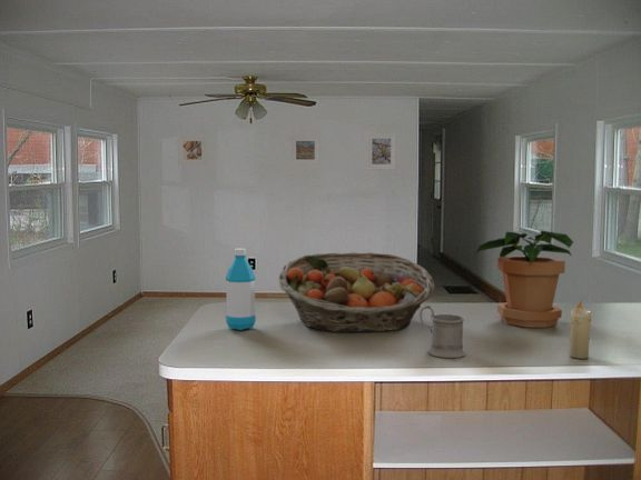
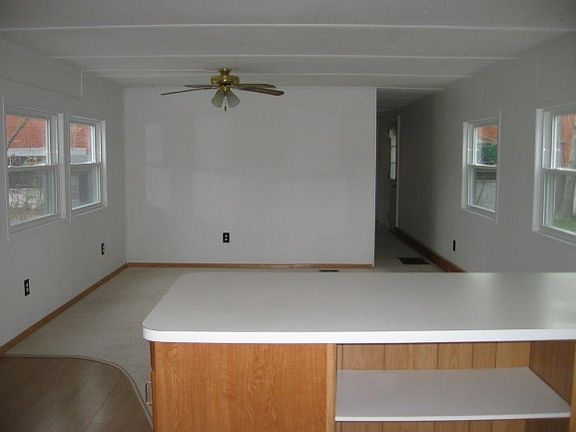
- water bottle [225,248,257,331]
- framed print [365,132,397,171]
- mug [418,304,466,359]
- candle [569,299,592,360]
- potted plant [474,229,574,329]
- fruit basket [278,251,436,333]
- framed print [289,134,322,166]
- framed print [177,134,208,166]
